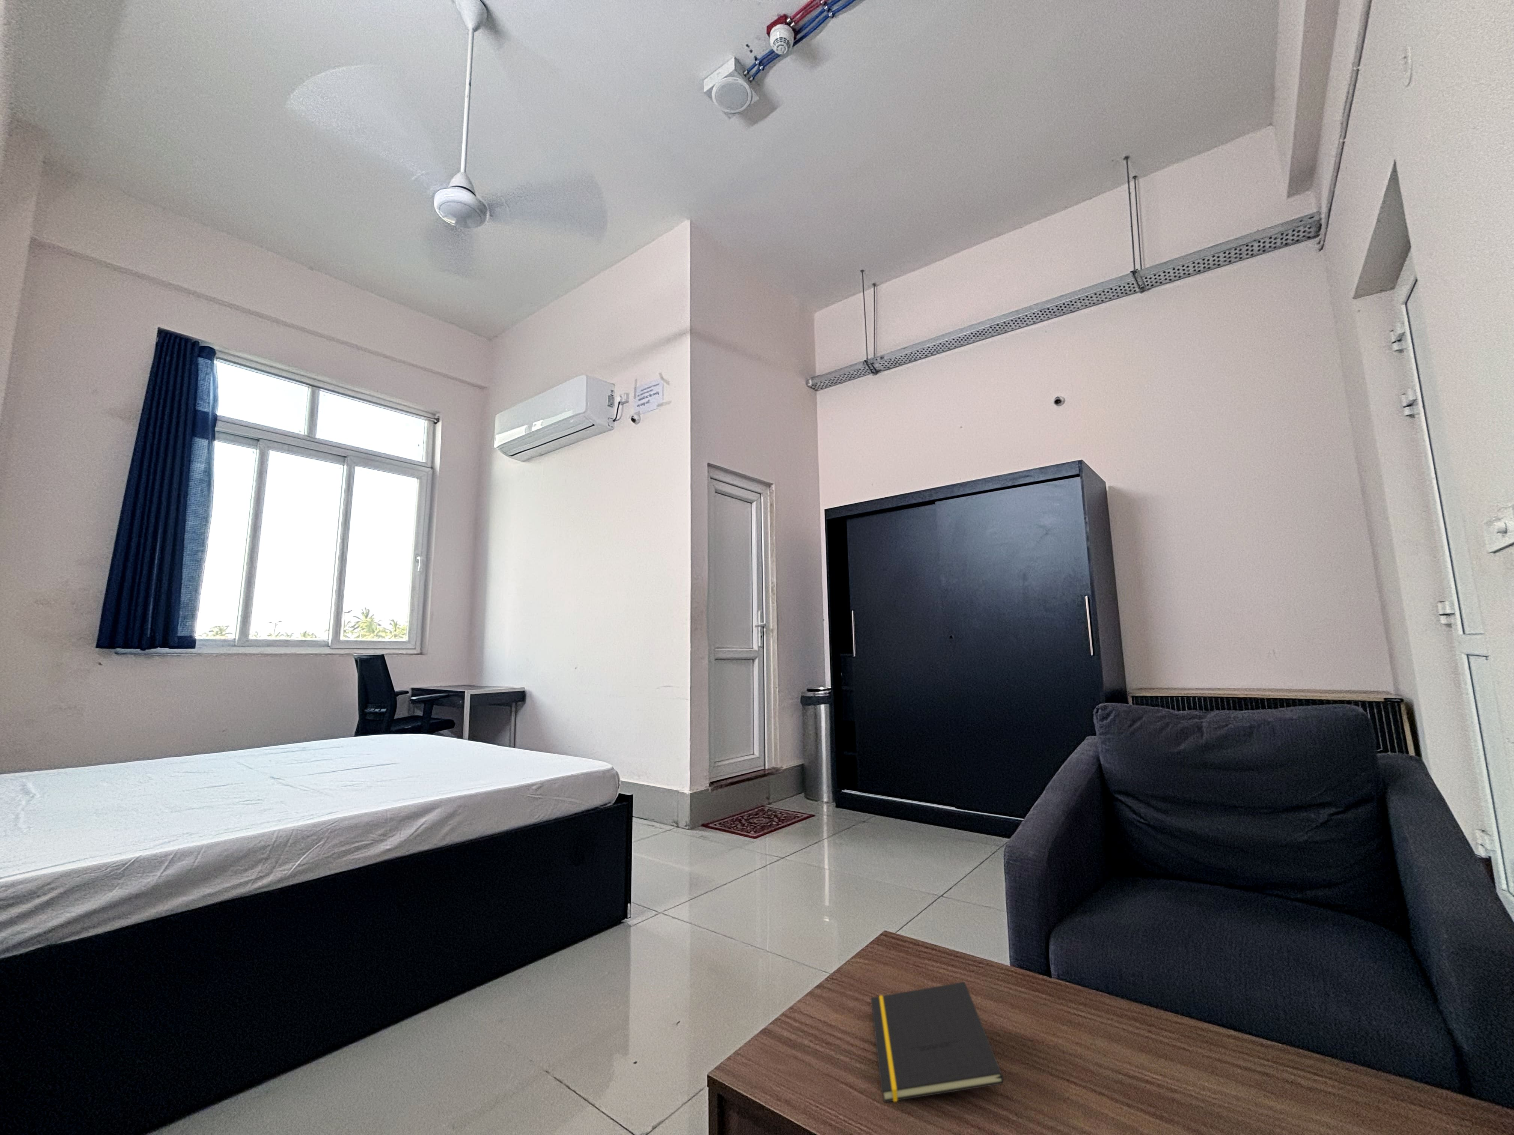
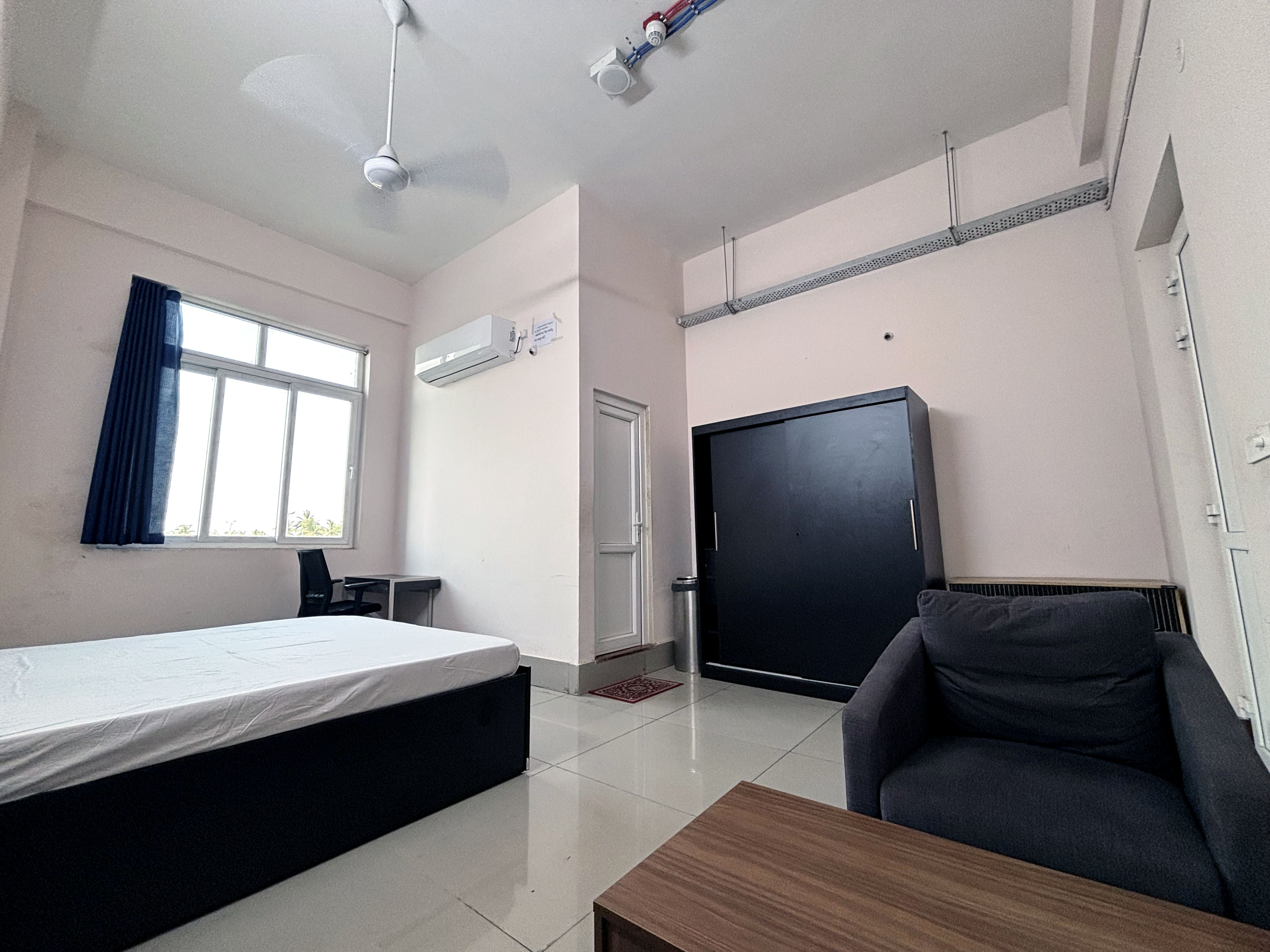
- notepad [870,981,1005,1103]
